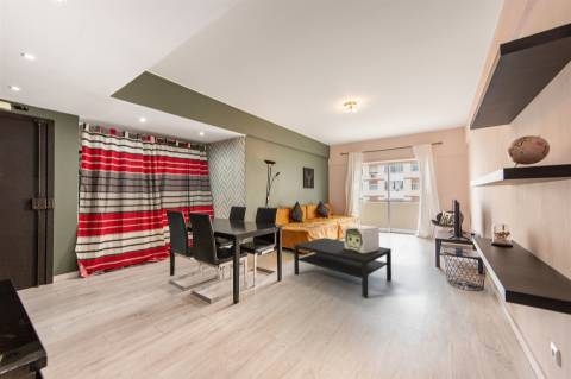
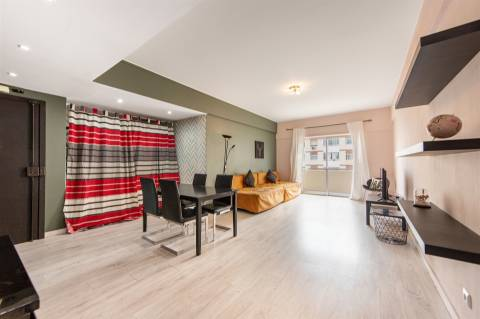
- coffee table [293,236,393,299]
- decorative cube [343,223,381,253]
